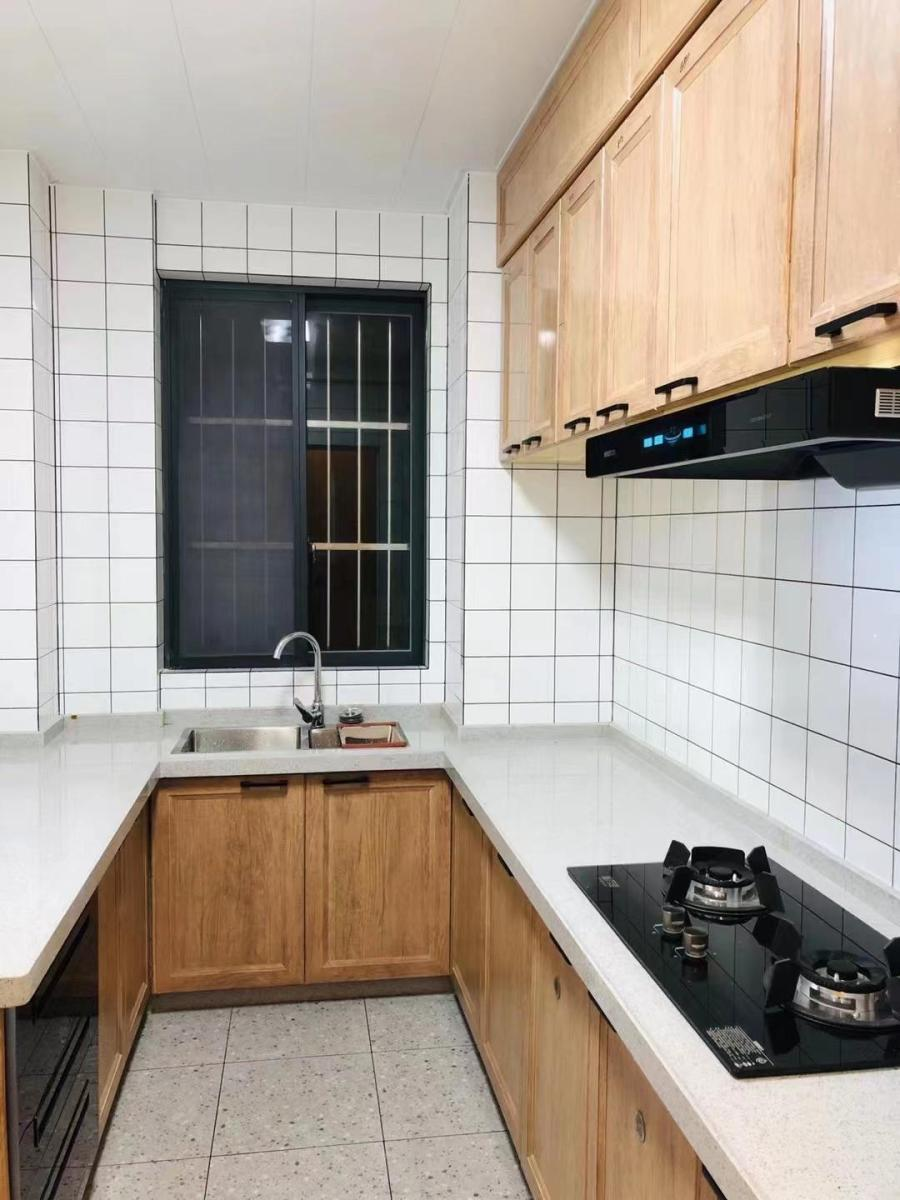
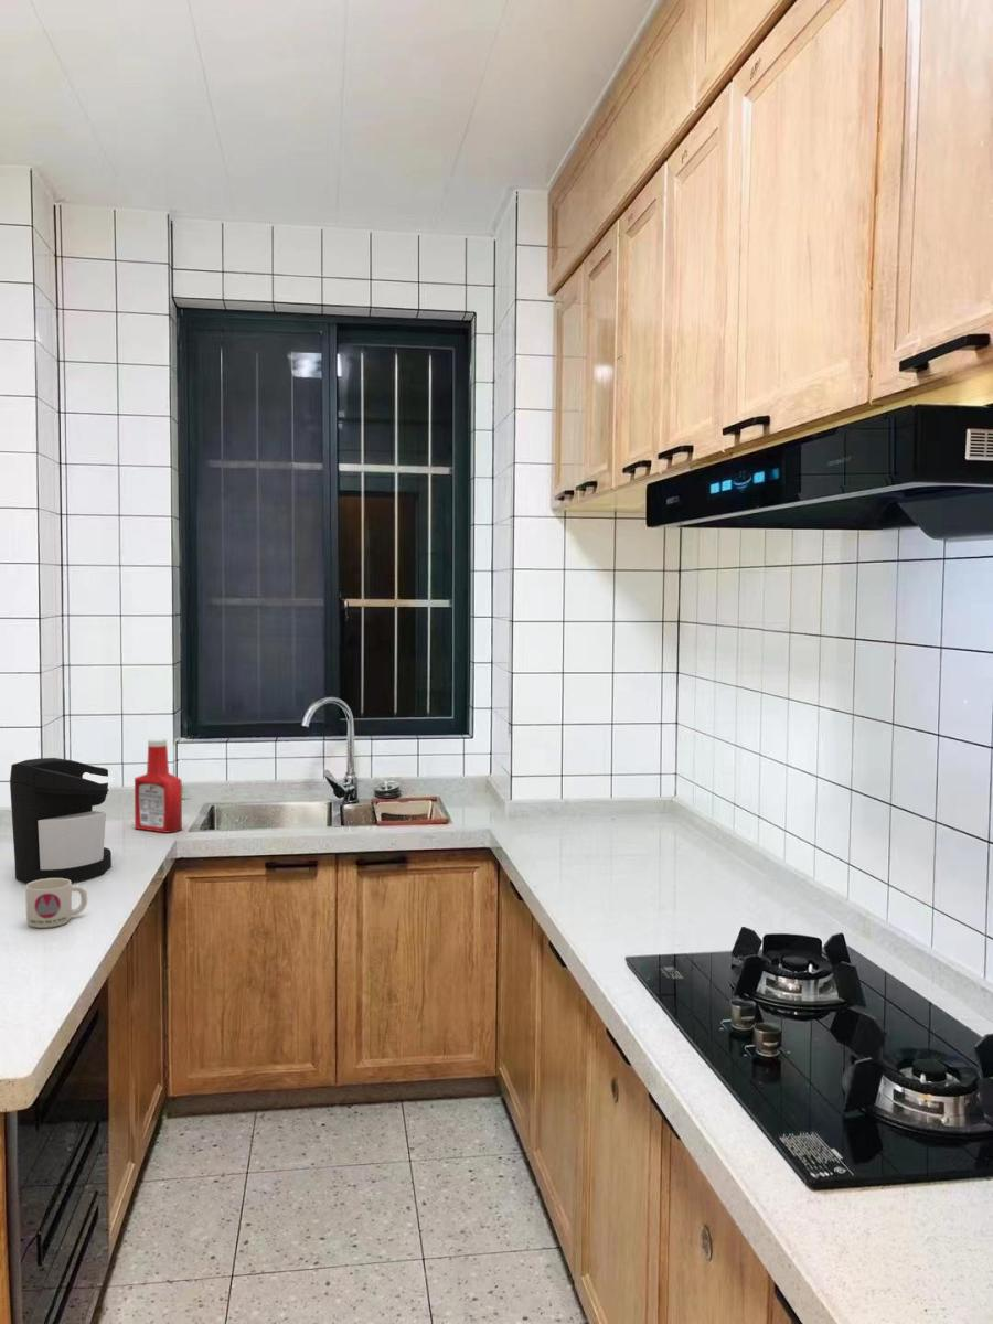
+ coffee maker [9,757,115,885]
+ soap bottle [134,737,183,834]
+ mug [24,878,88,929]
